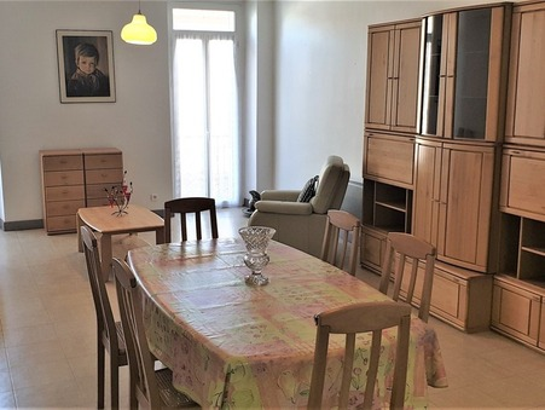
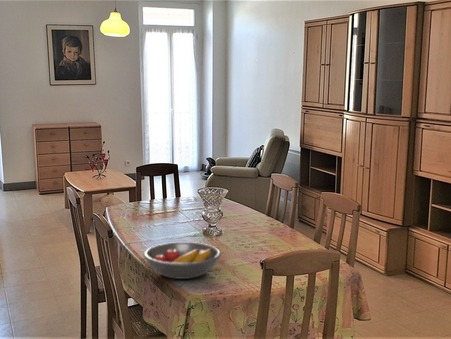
+ fruit bowl [142,241,222,280]
